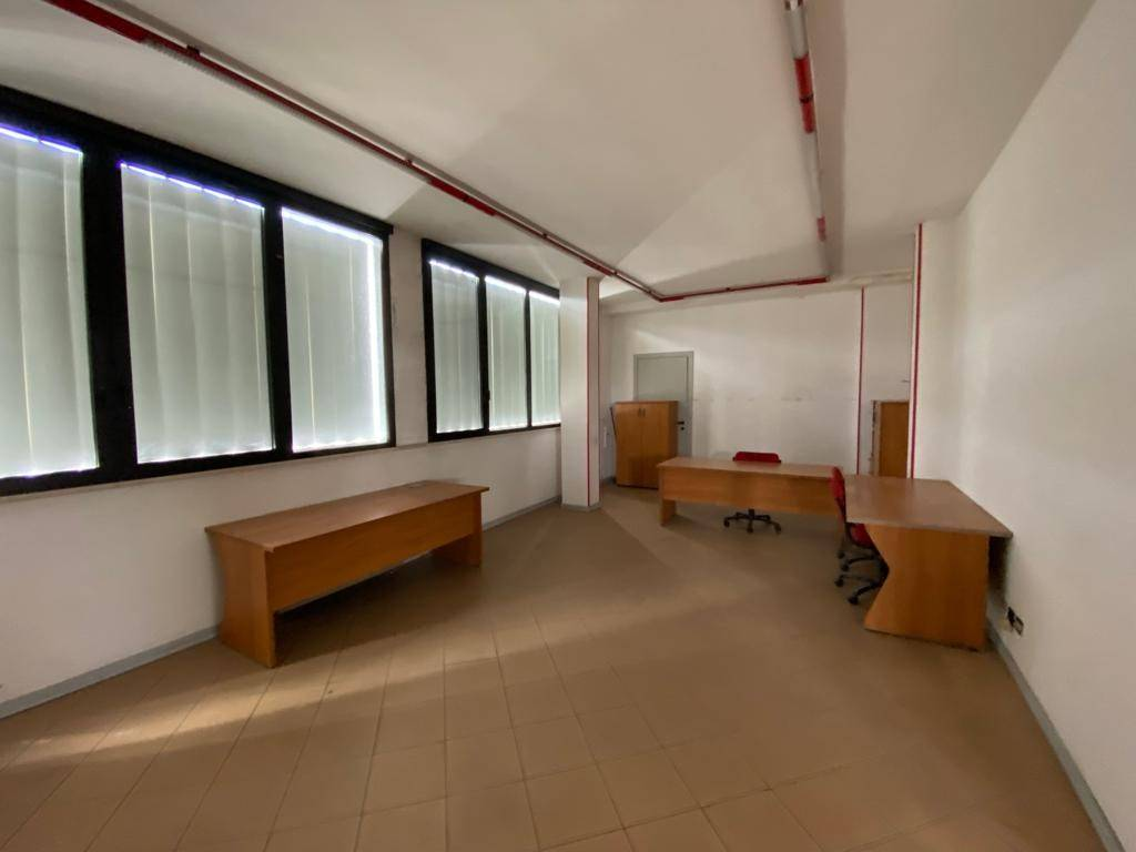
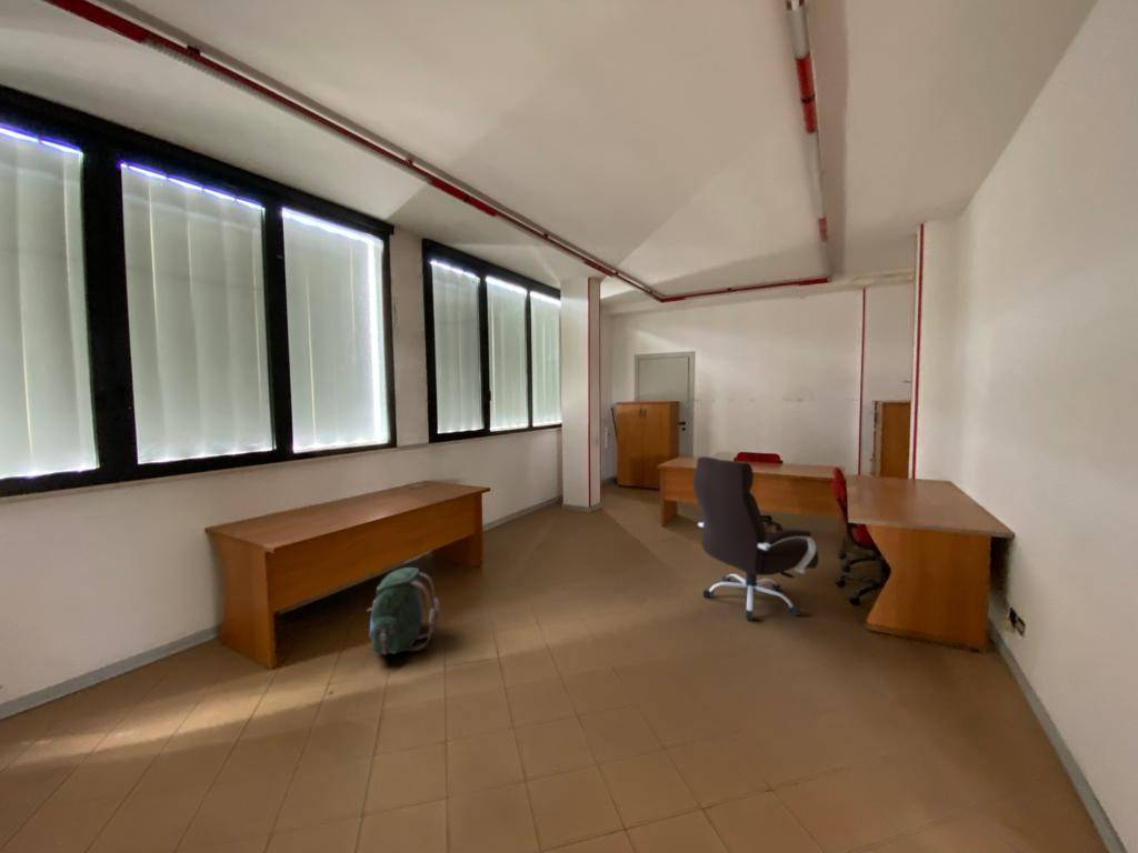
+ office chair [692,455,820,622]
+ backpack [366,566,441,655]
